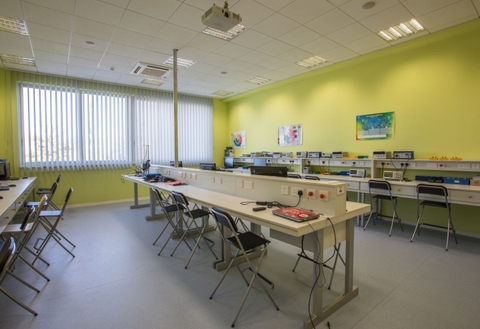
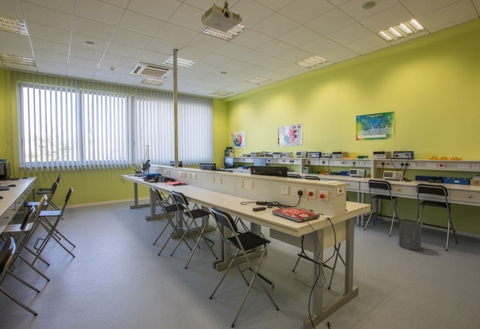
+ trash can [398,219,422,251]
